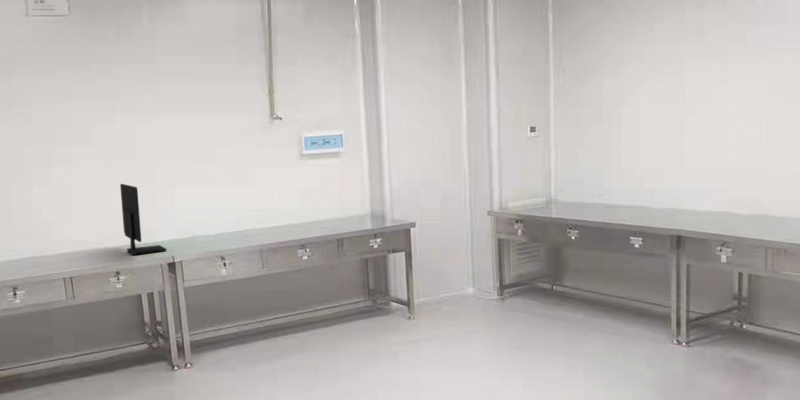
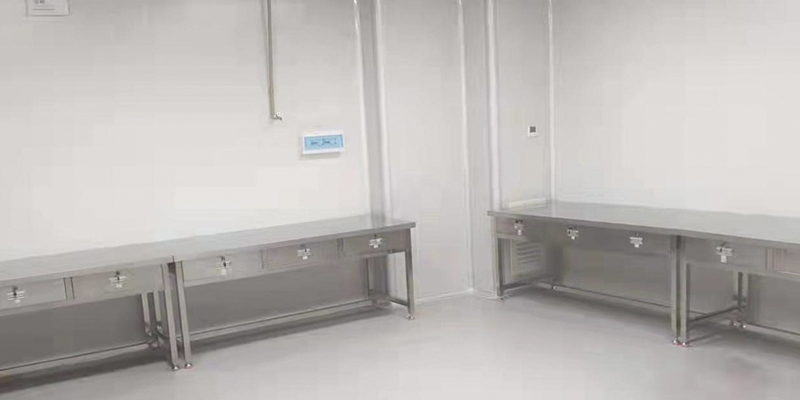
- computer monitor [119,183,167,256]
